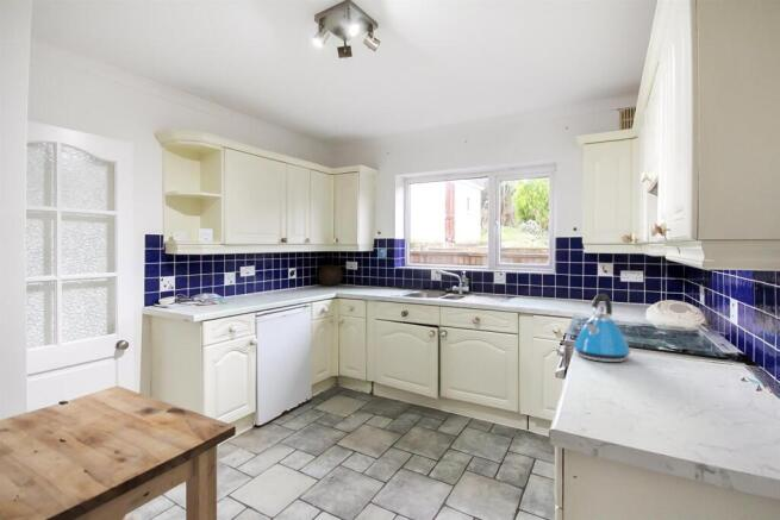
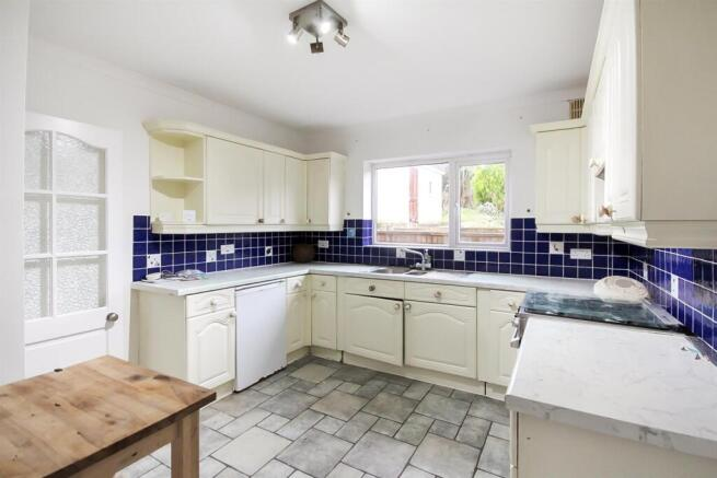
- kettle [573,293,631,363]
